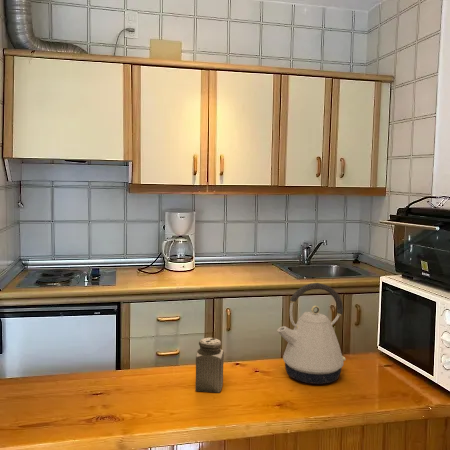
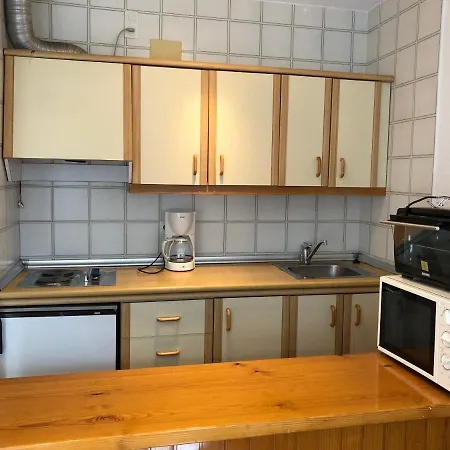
- salt shaker [194,337,225,394]
- kettle [277,282,347,385]
